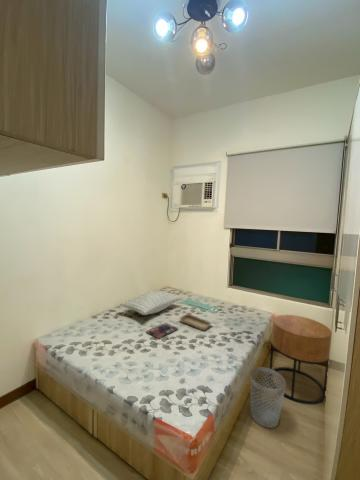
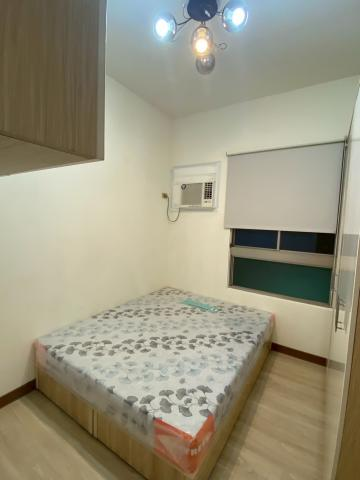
- pillow [119,289,183,316]
- side table [268,314,333,405]
- tray [178,313,213,332]
- book [145,322,179,340]
- wastebasket [249,366,287,429]
